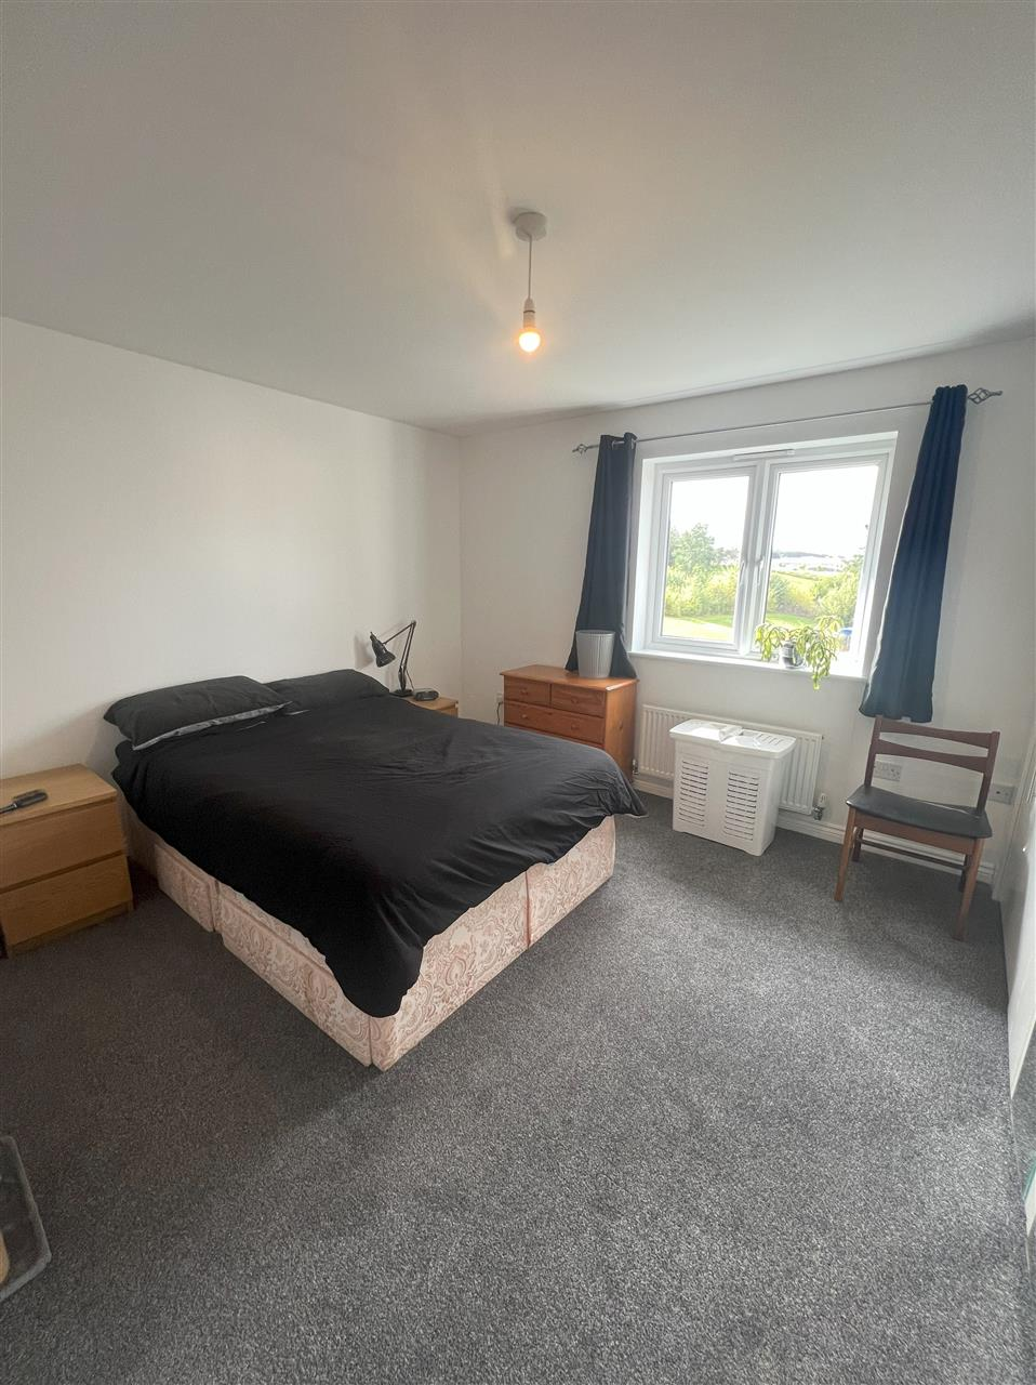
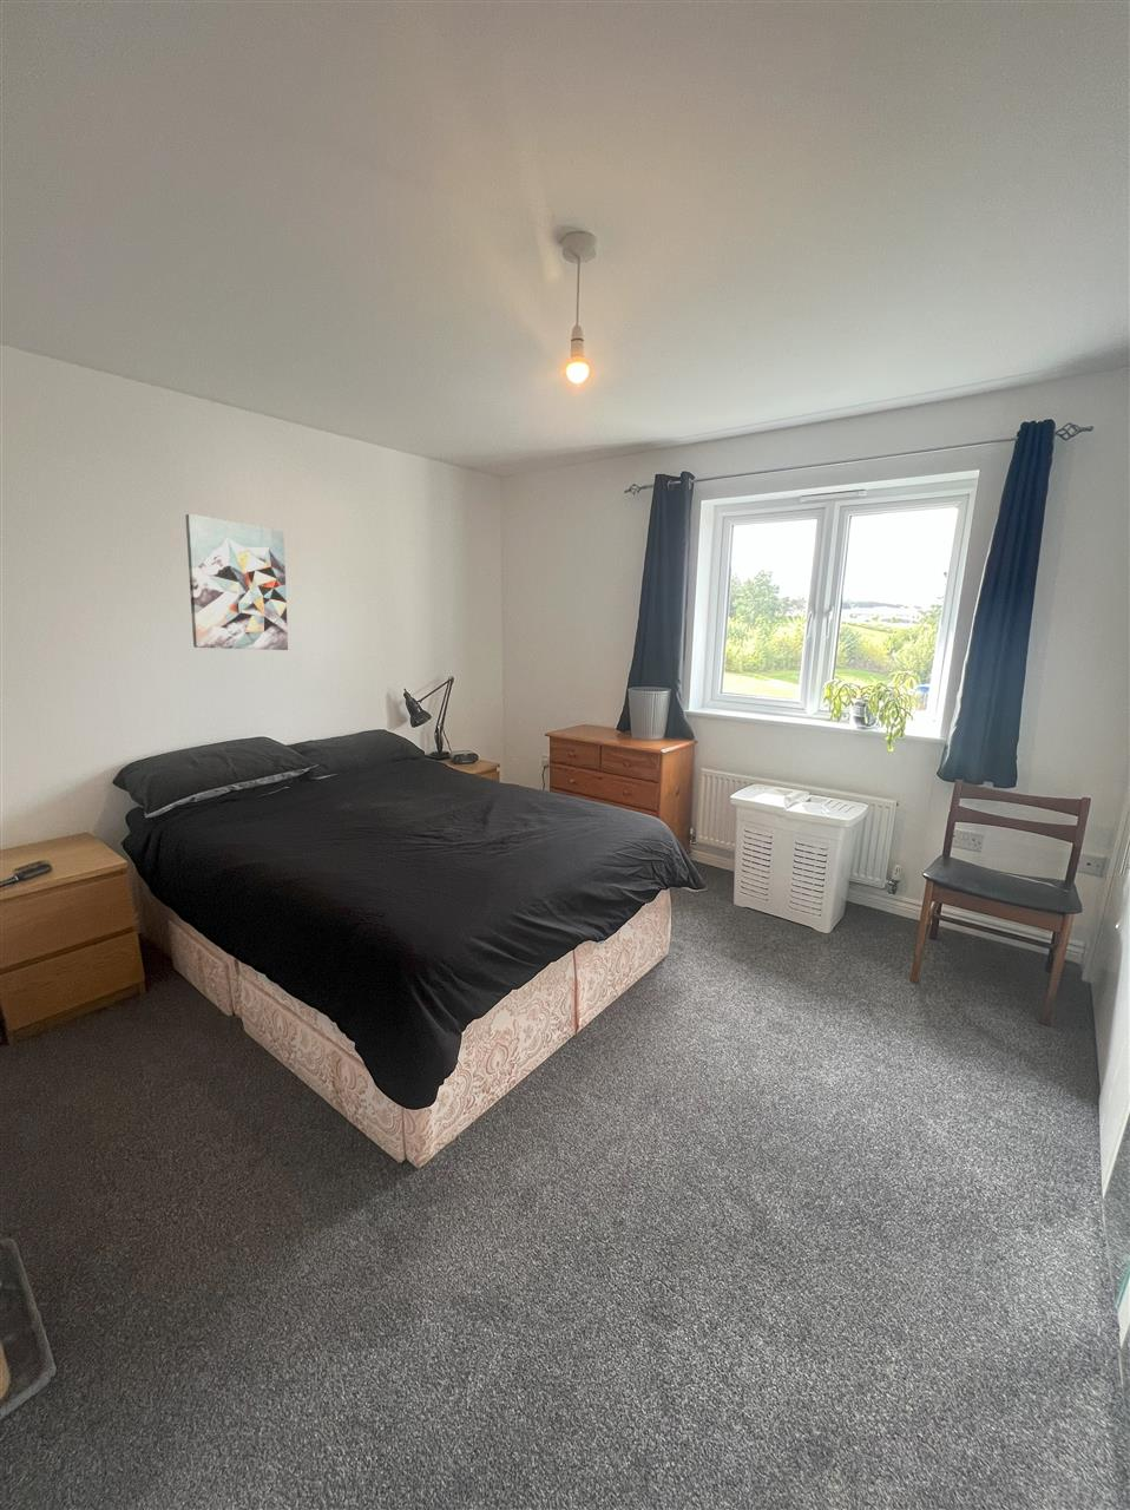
+ wall art [184,513,288,652]
